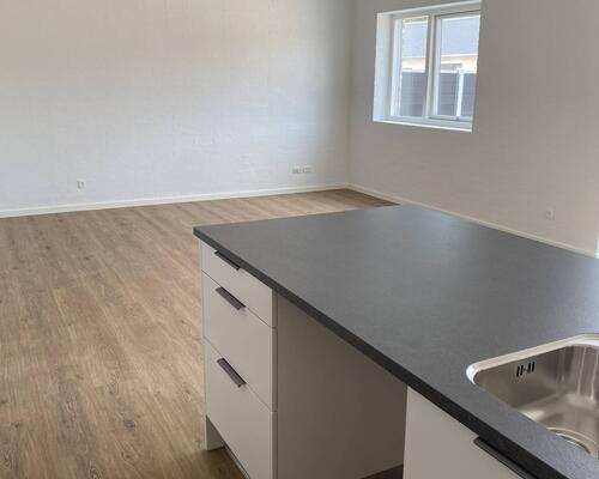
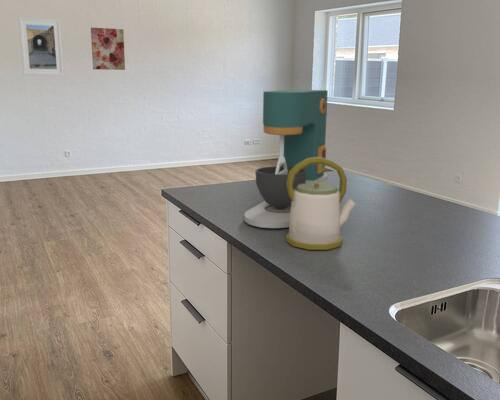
+ kettle [285,157,357,251]
+ wall art [90,27,126,71]
+ stand mixer [243,89,332,229]
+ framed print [18,16,65,76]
